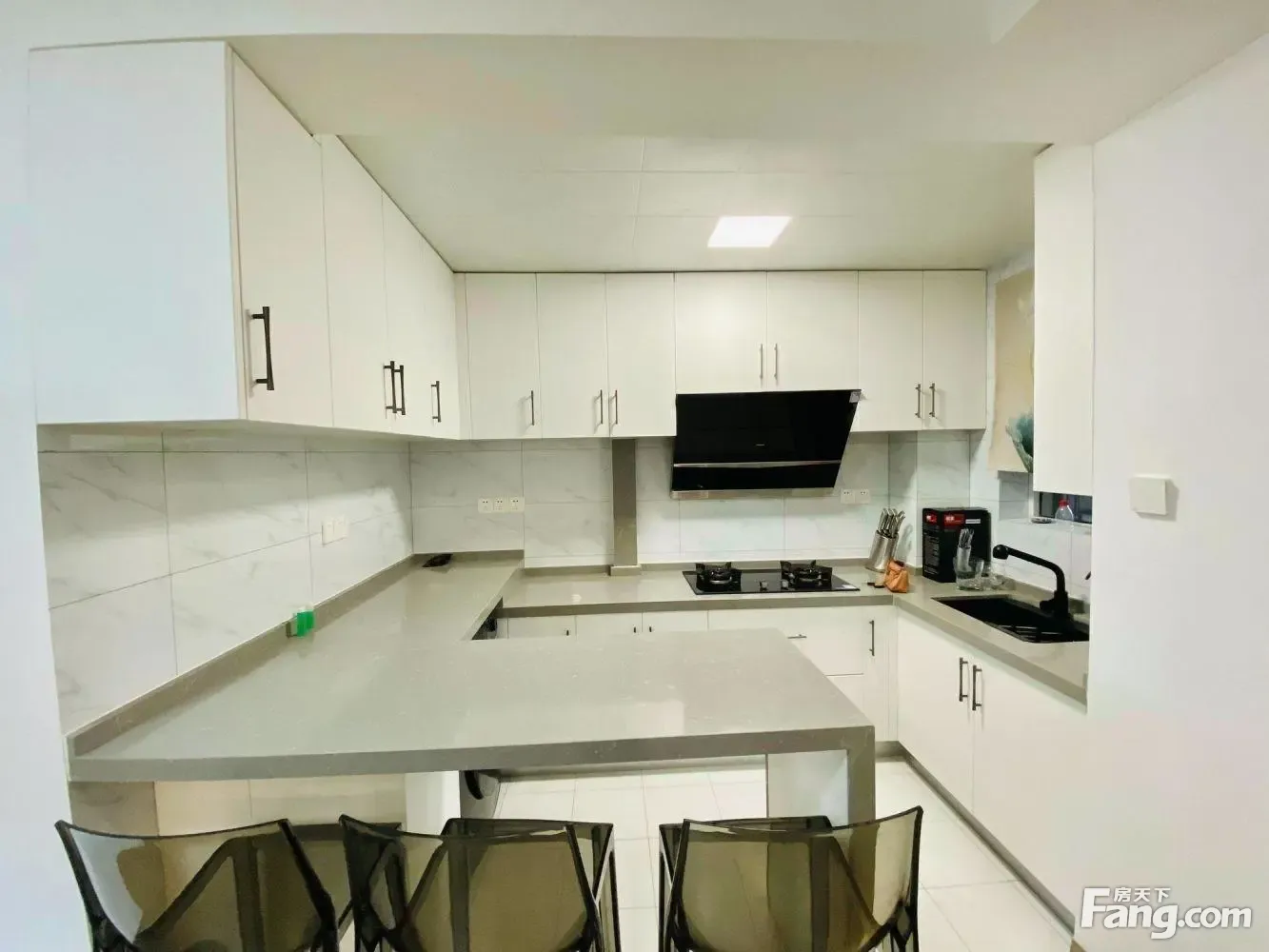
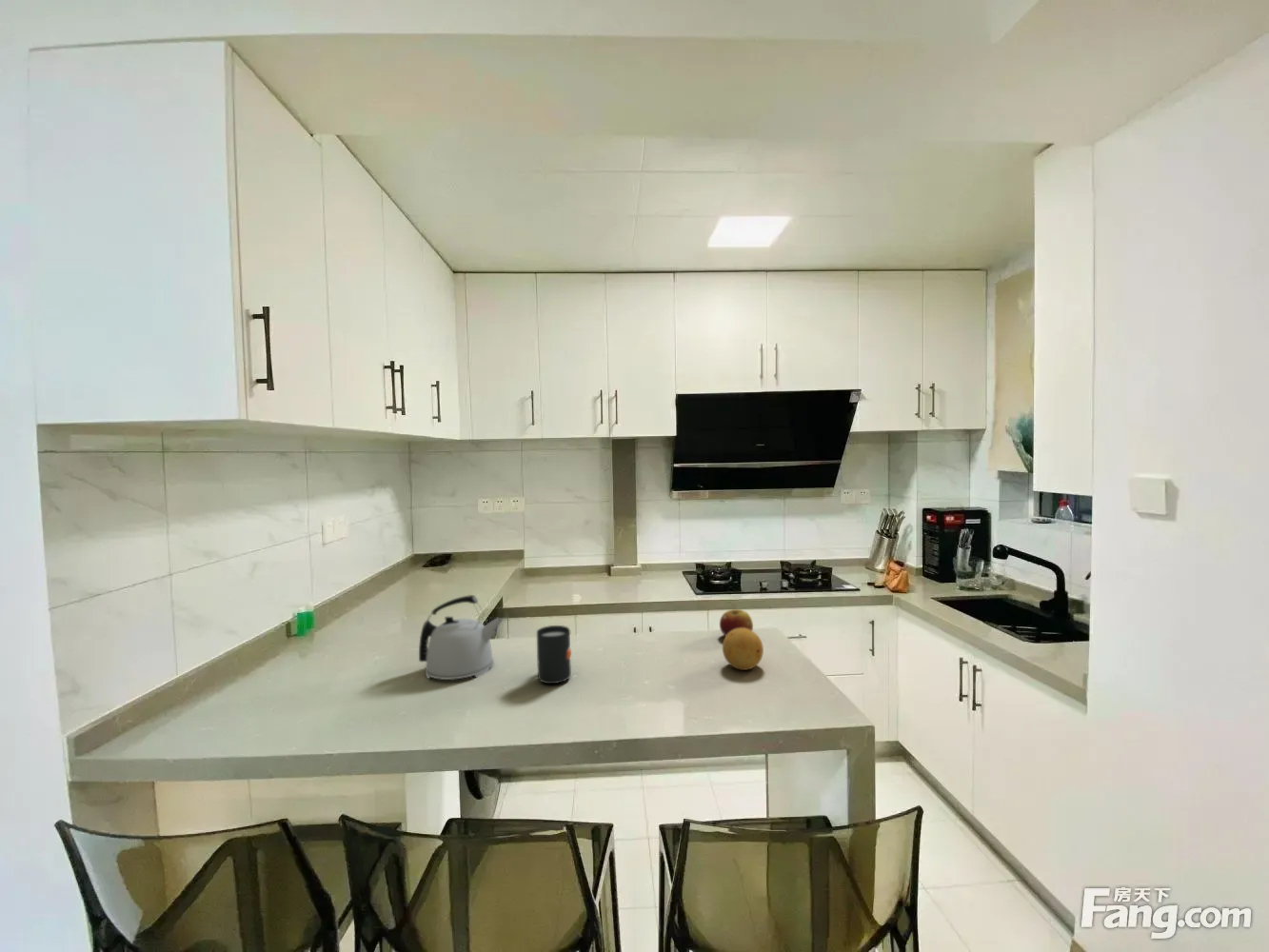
+ fruit [719,608,754,637]
+ mug [536,625,572,684]
+ fruit [722,628,764,671]
+ kettle [418,594,505,681]
